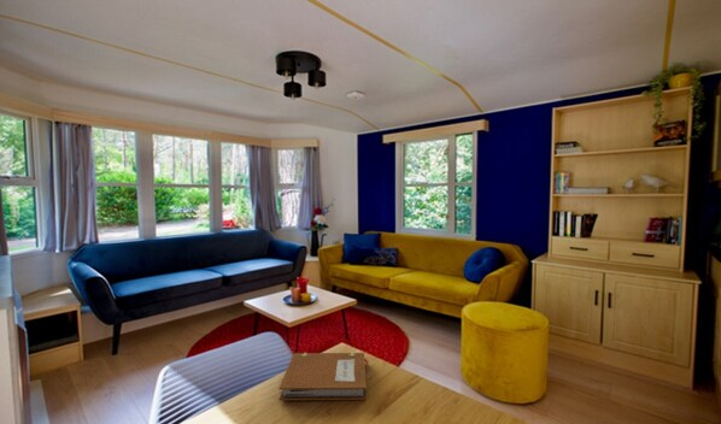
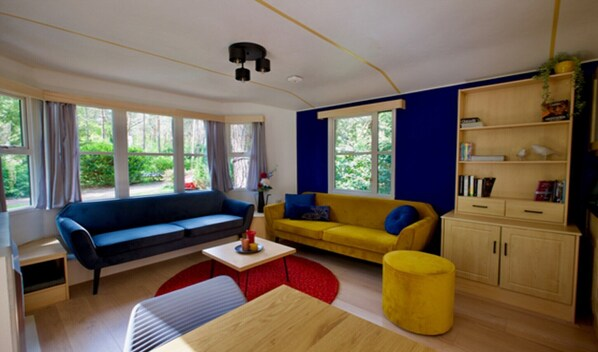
- notebook [279,352,369,401]
